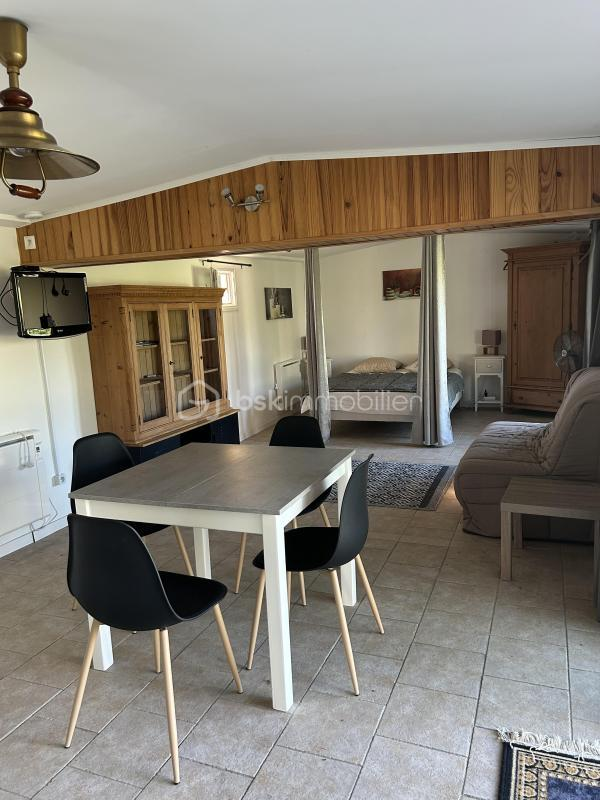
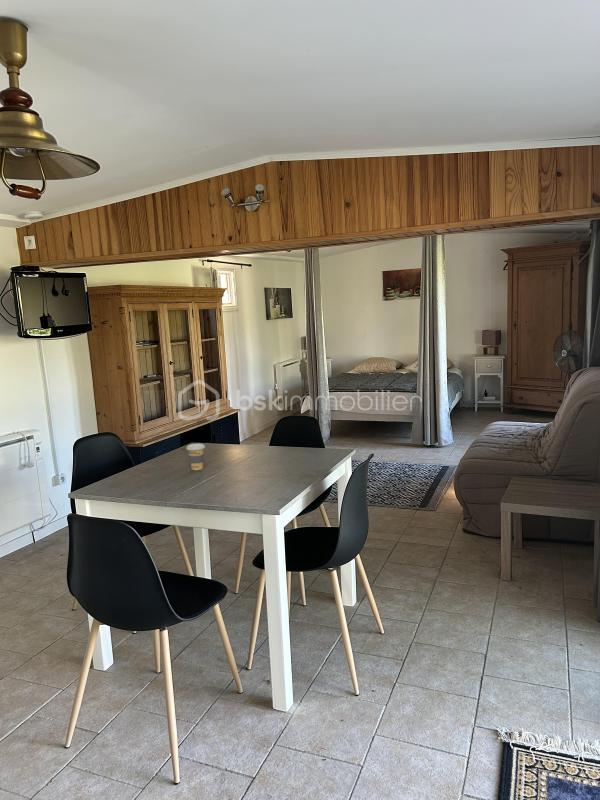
+ coffee cup [186,443,206,471]
